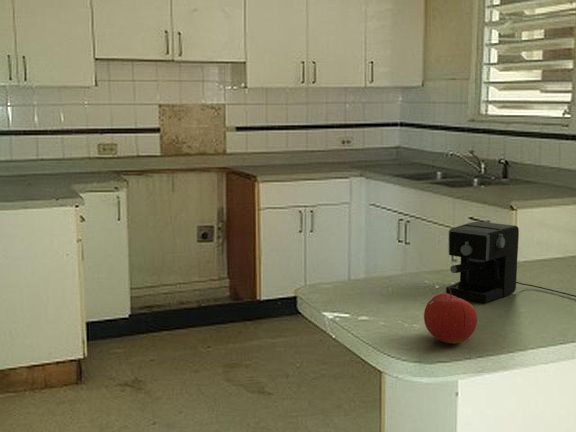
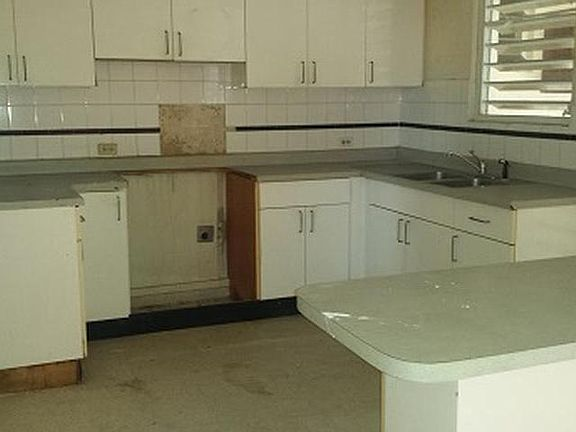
- fruit [423,287,478,344]
- coffee maker [445,220,576,304]
